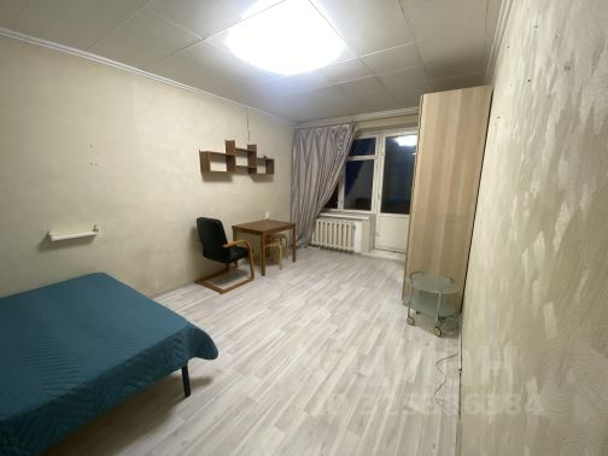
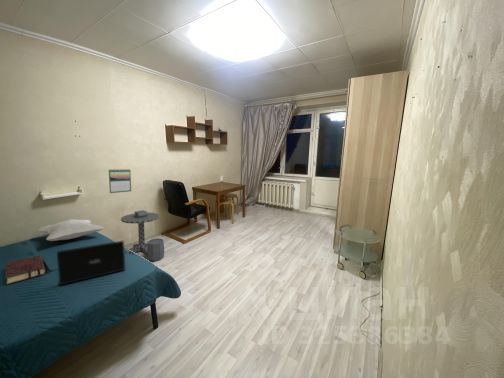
+ calendar [108,168,132,194]
+ pillow [38,218,104,242]
+ book [4,255,47,285]
+ side table [120,209,165,262]
+ laptop [56,240,126,286]
